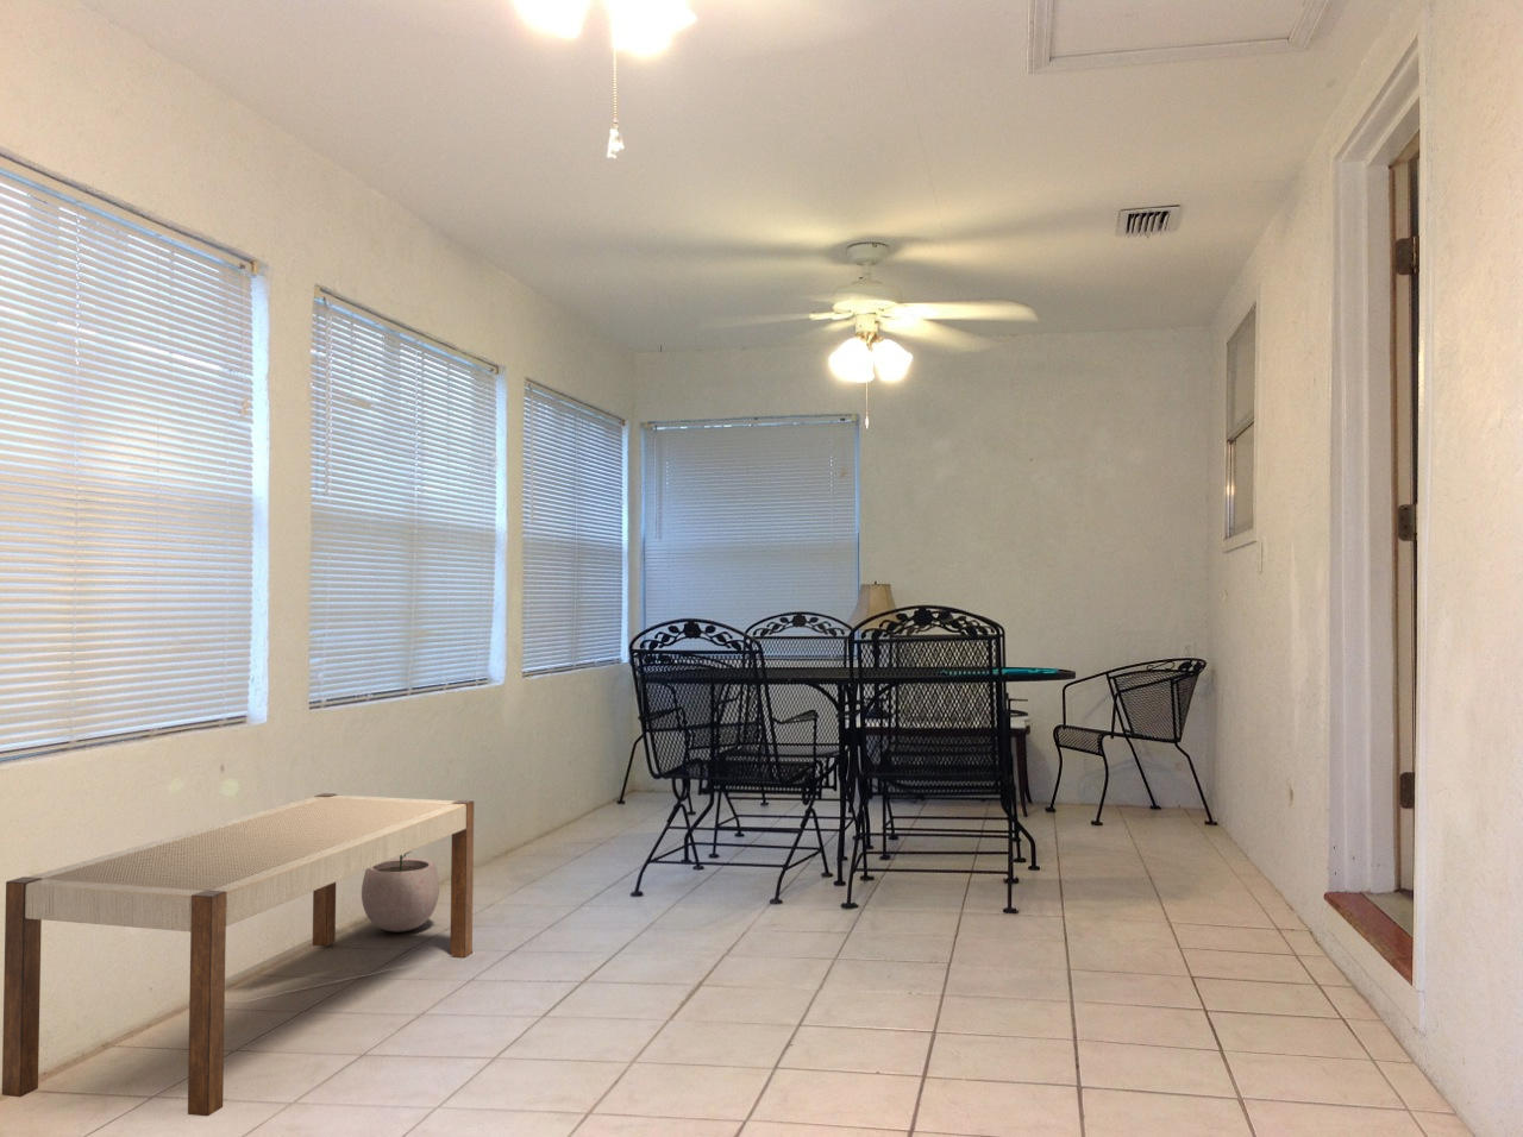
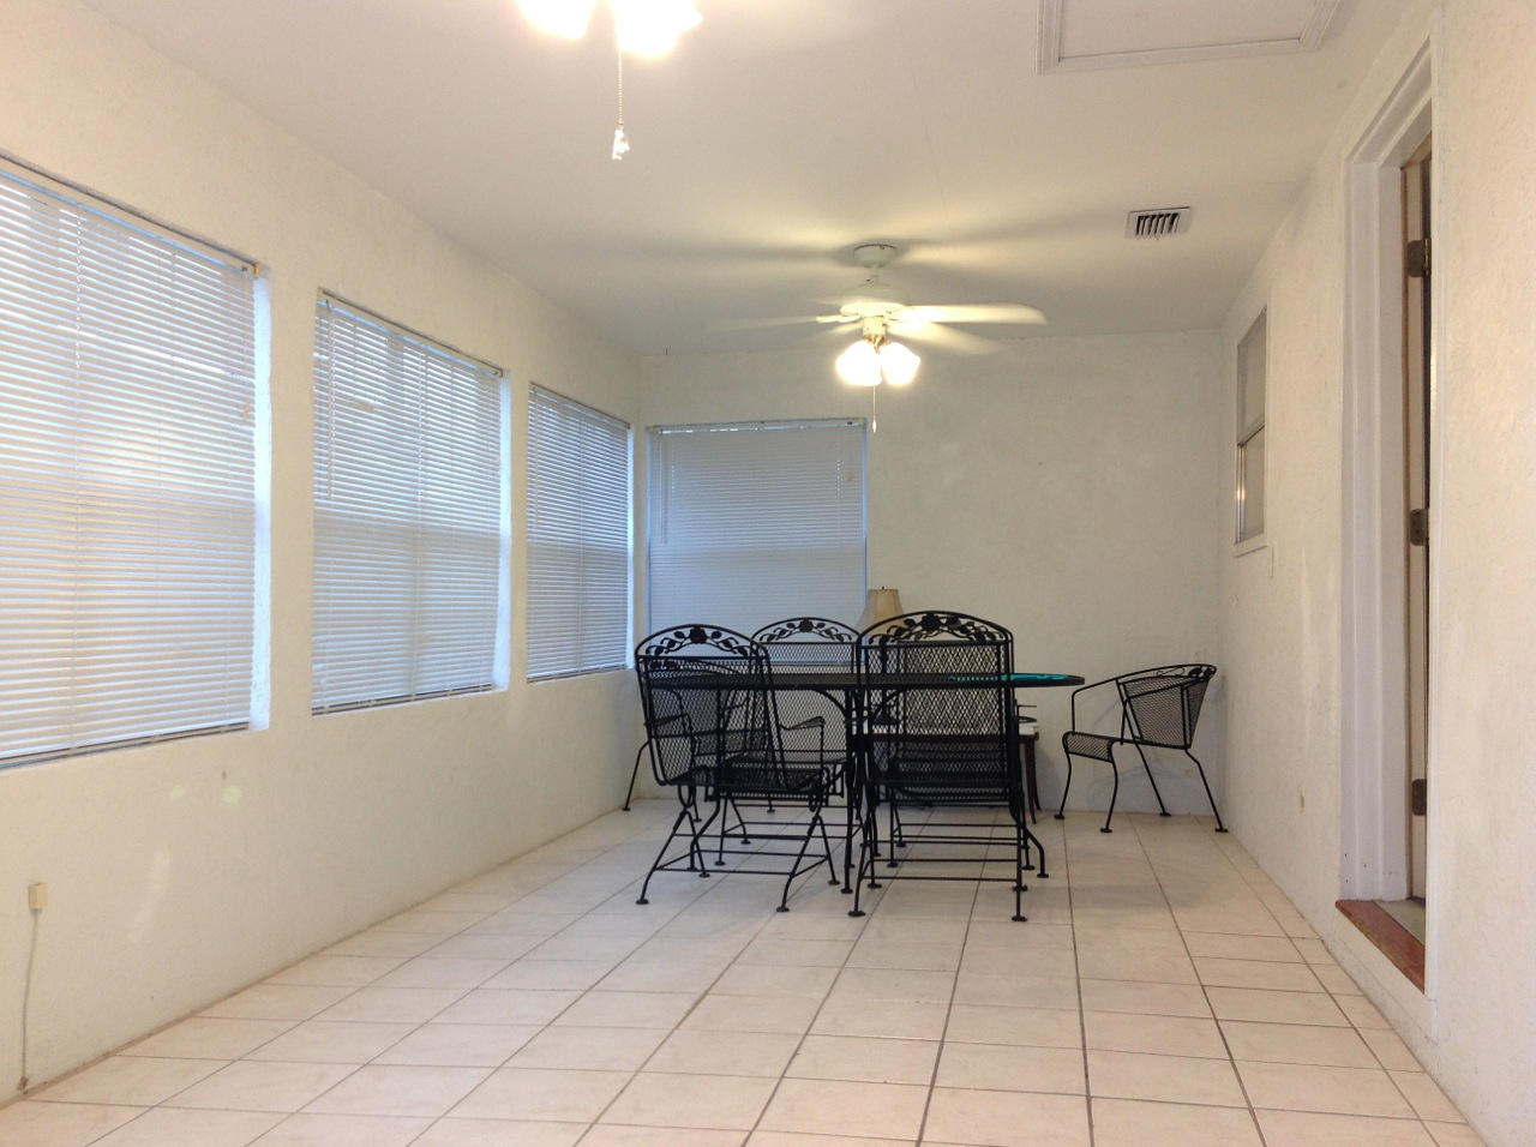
- bench [1,792,474,1117]
- plant pot [361,852,441,933]
